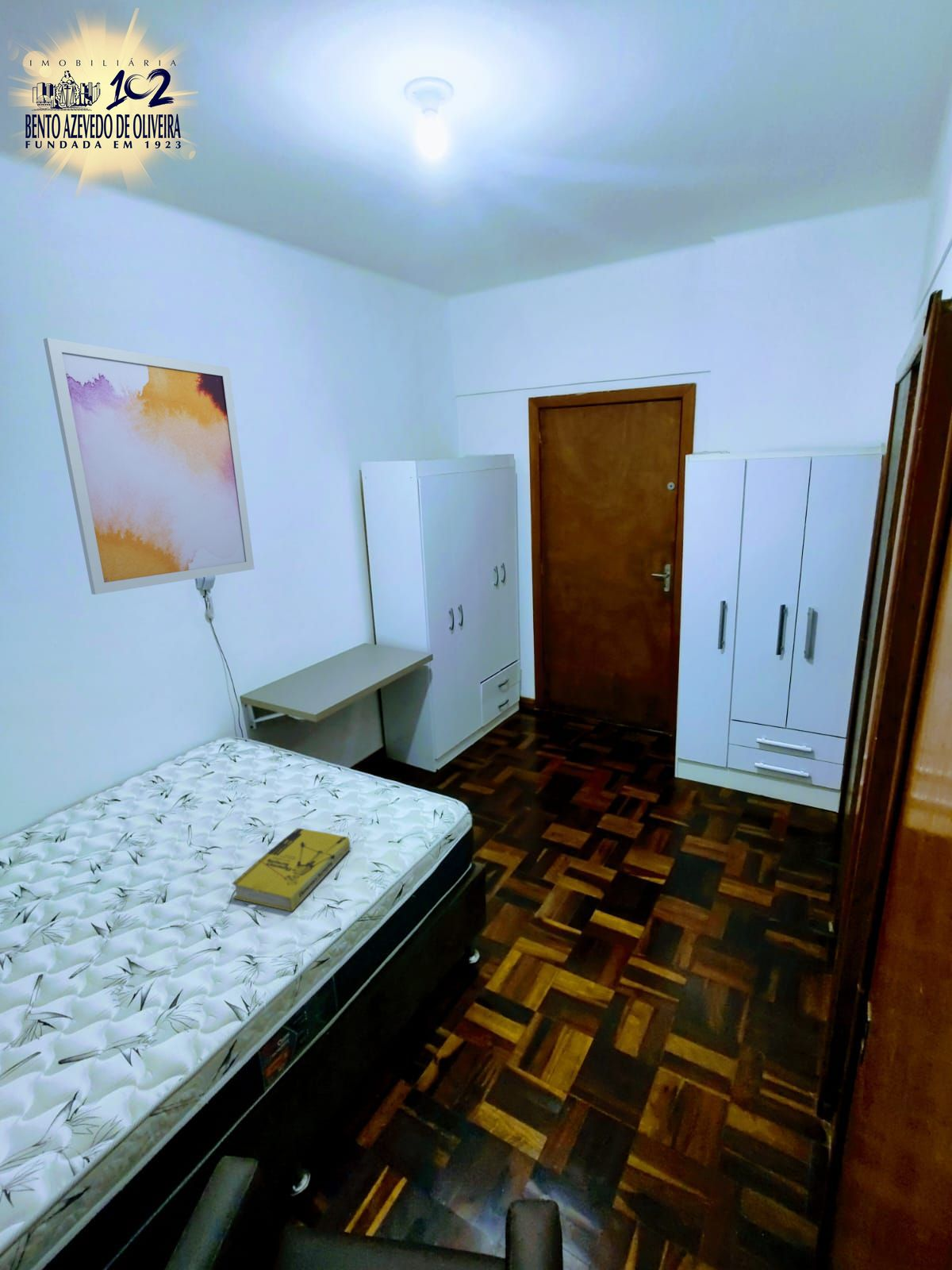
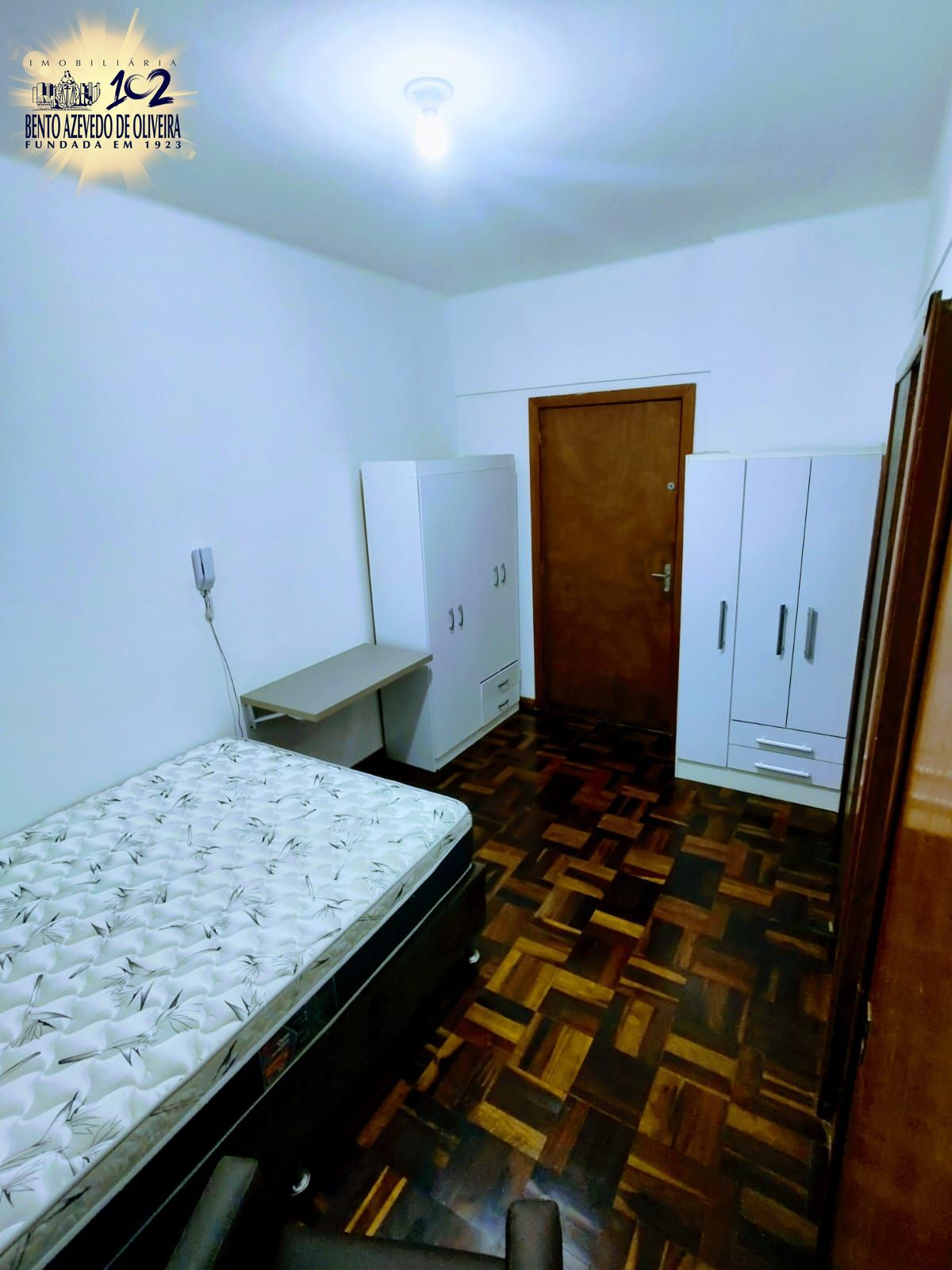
- wall art [43,337,255,595]
- book [232,827,351,912]
